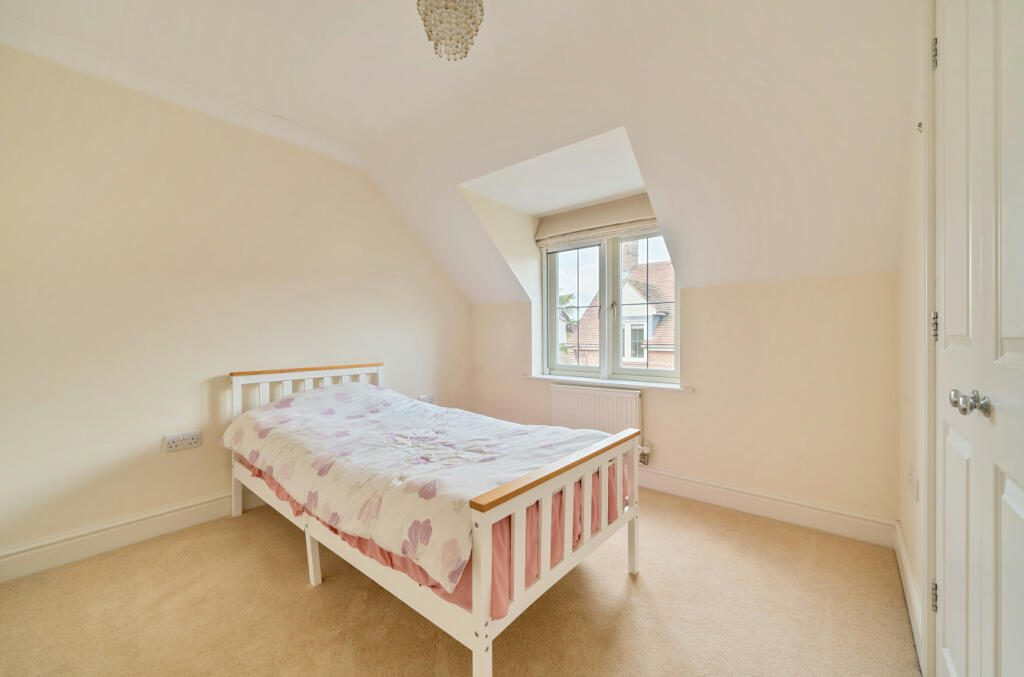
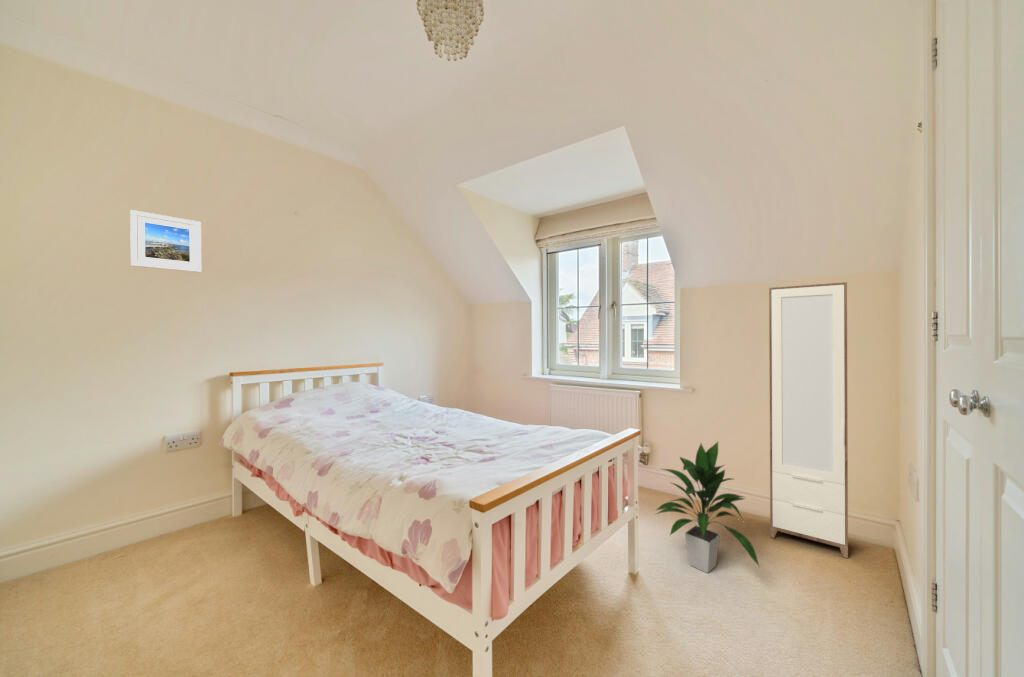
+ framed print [129,209,203,274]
+ cabinet [768,281,849,559]
+ indoor plant [655,441,760,574]
